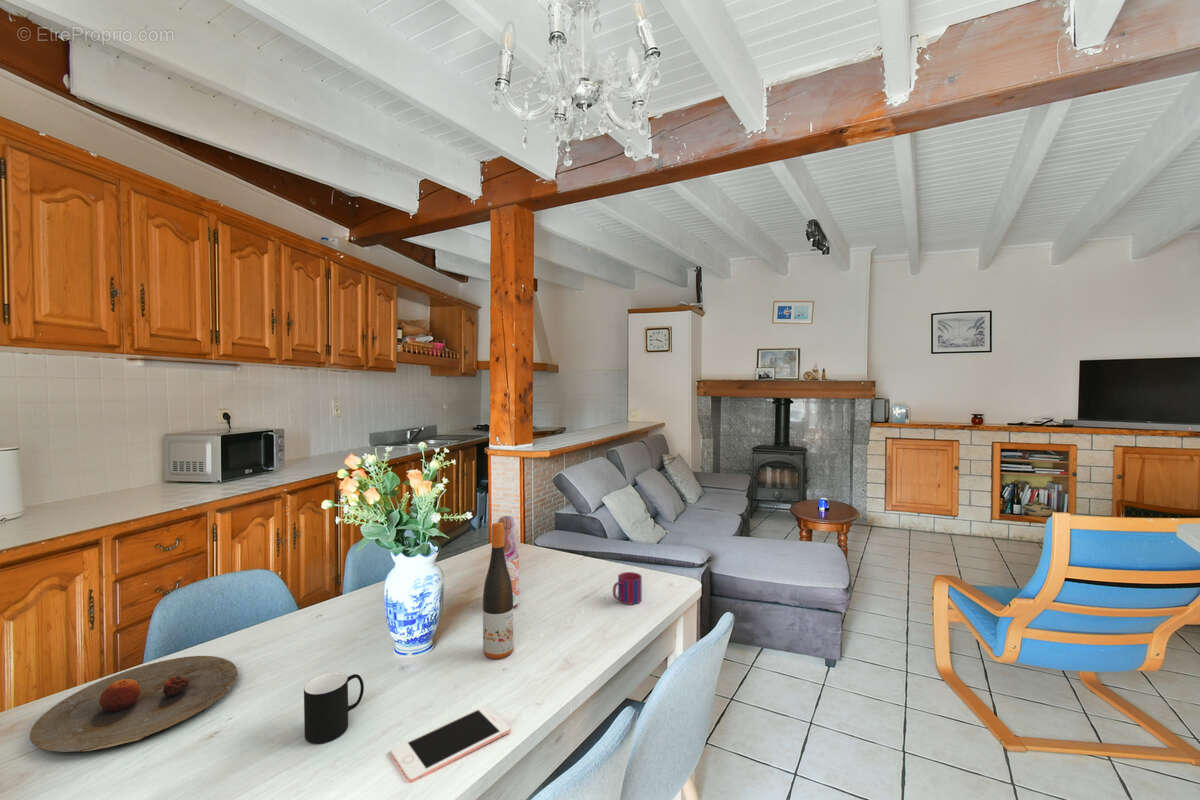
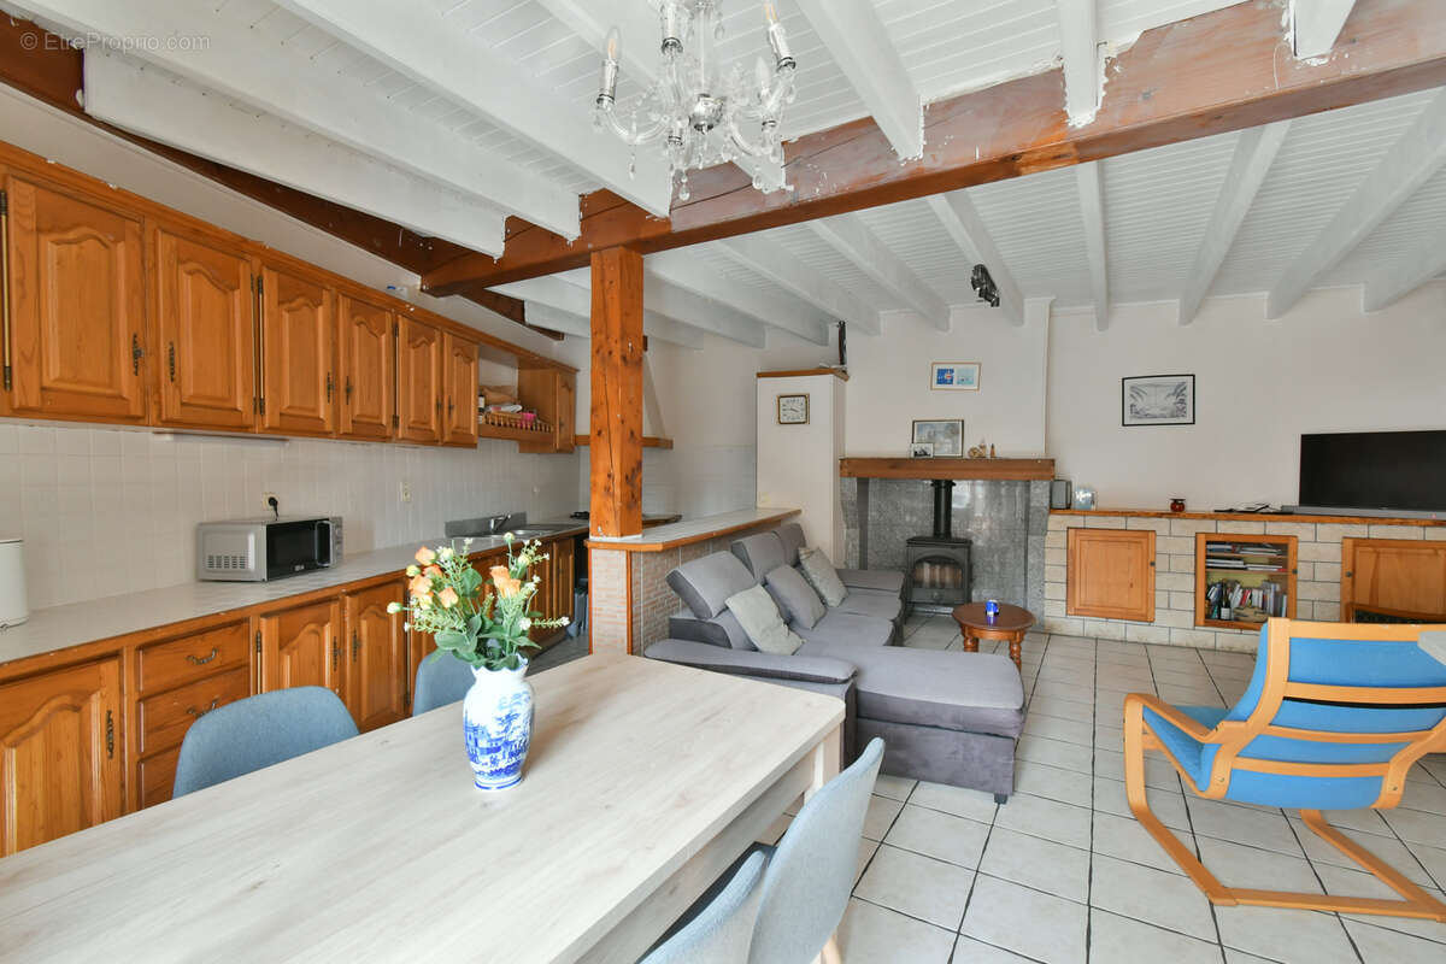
- bottle [497,515,520,609]
- wine bottle [482,522,514,660]
- plate [29,655,238,753]
- mug [612,571,643,605]
- cell phone [390,705,511,784]
- cup [303,671,365,744]
